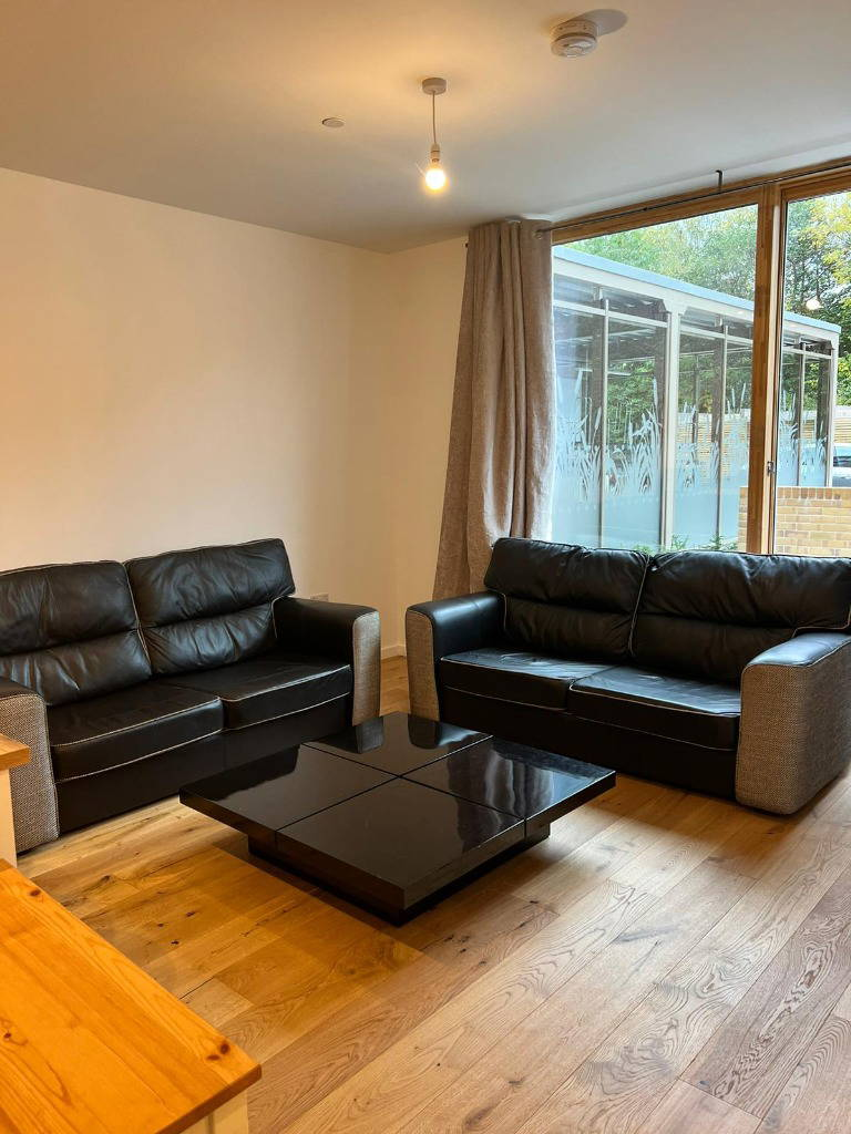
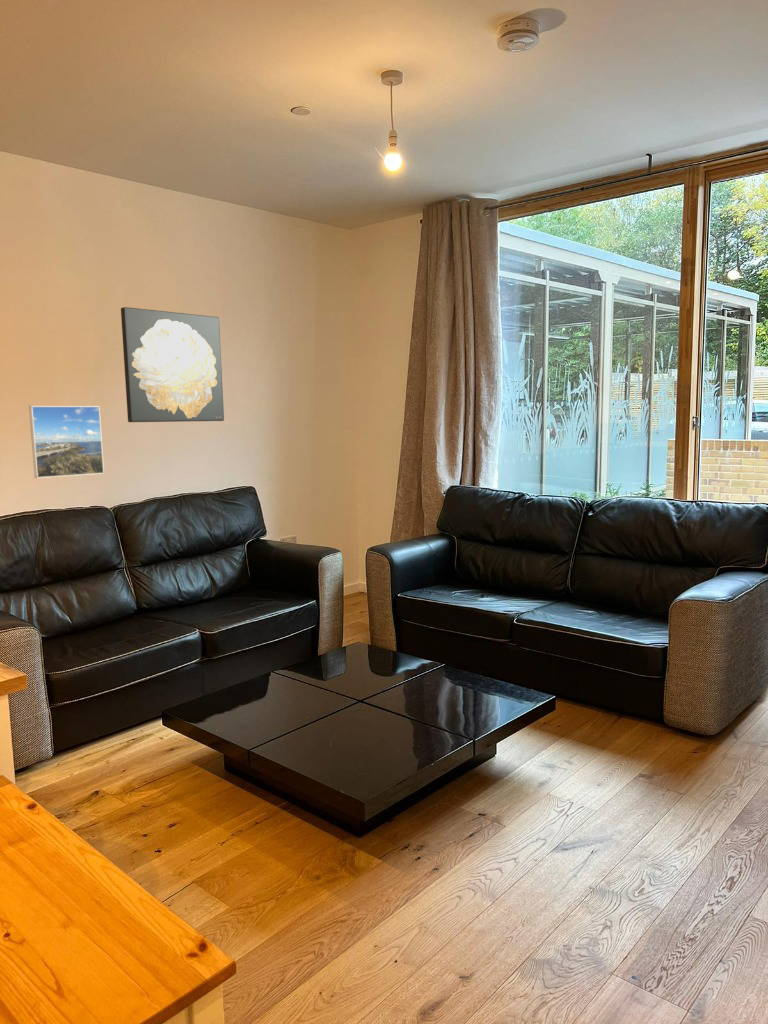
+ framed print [28,405,105,479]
+ wall art [120,306,225,423]
